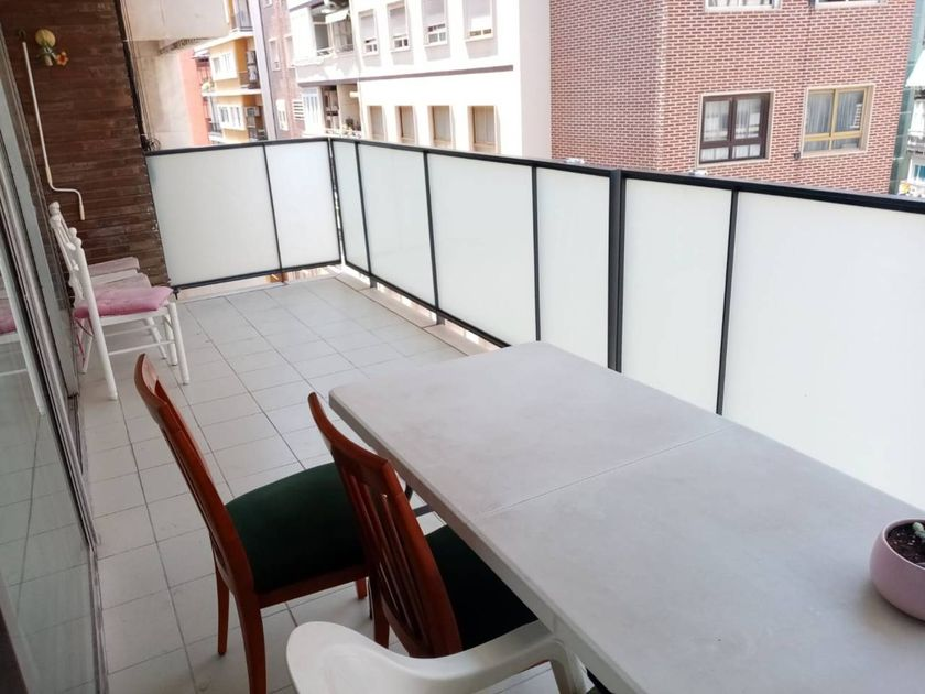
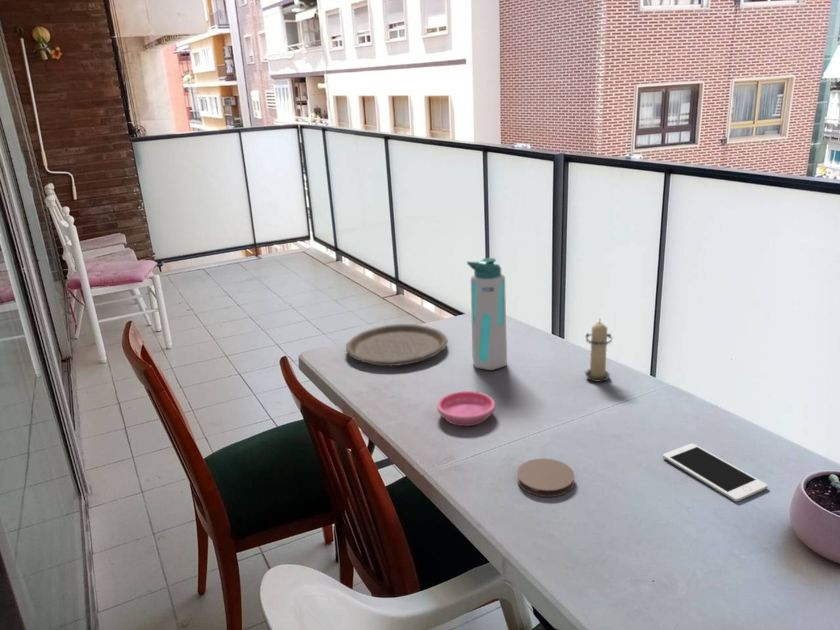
+ coaster [516,457,576,498]
+ plate [345,323,449,367]
+ water bottle [466,257,508,371]
+ saucer [436,390,496,427]
+ candle [583,317,614,382]
+ cell phone [662,443,768,503]
